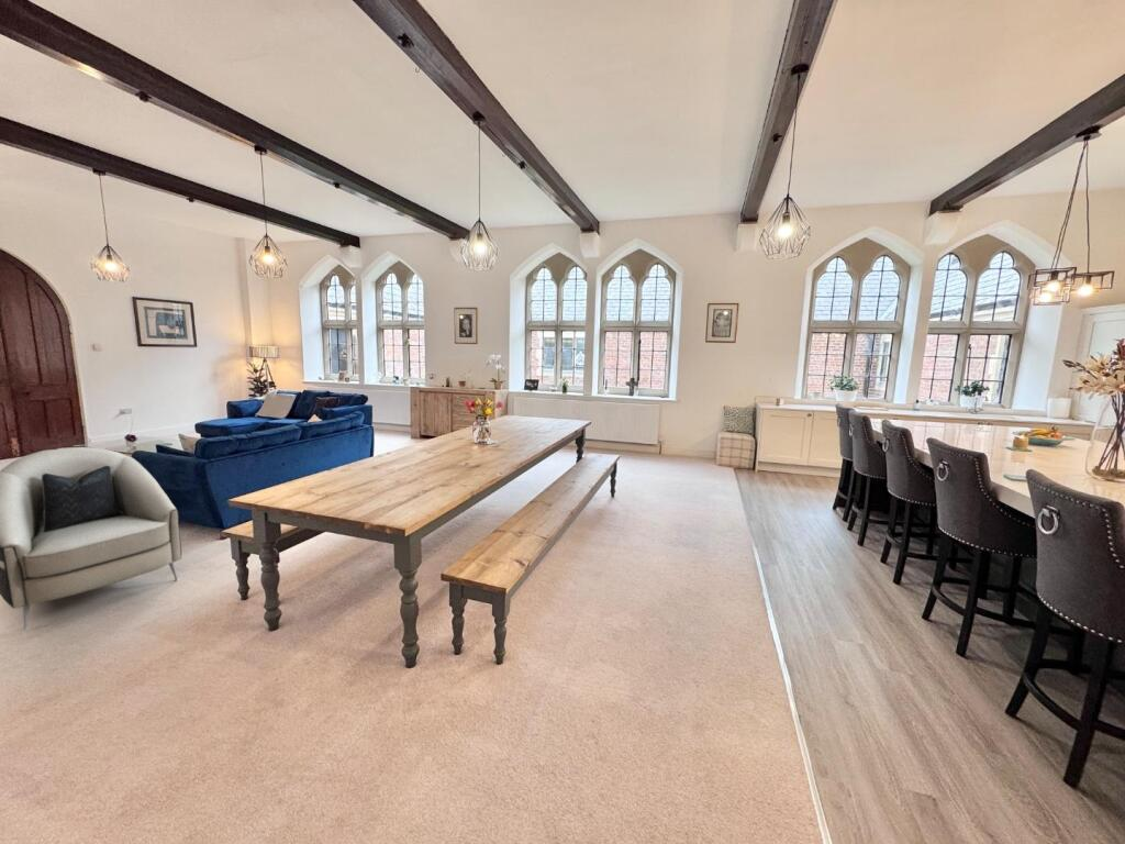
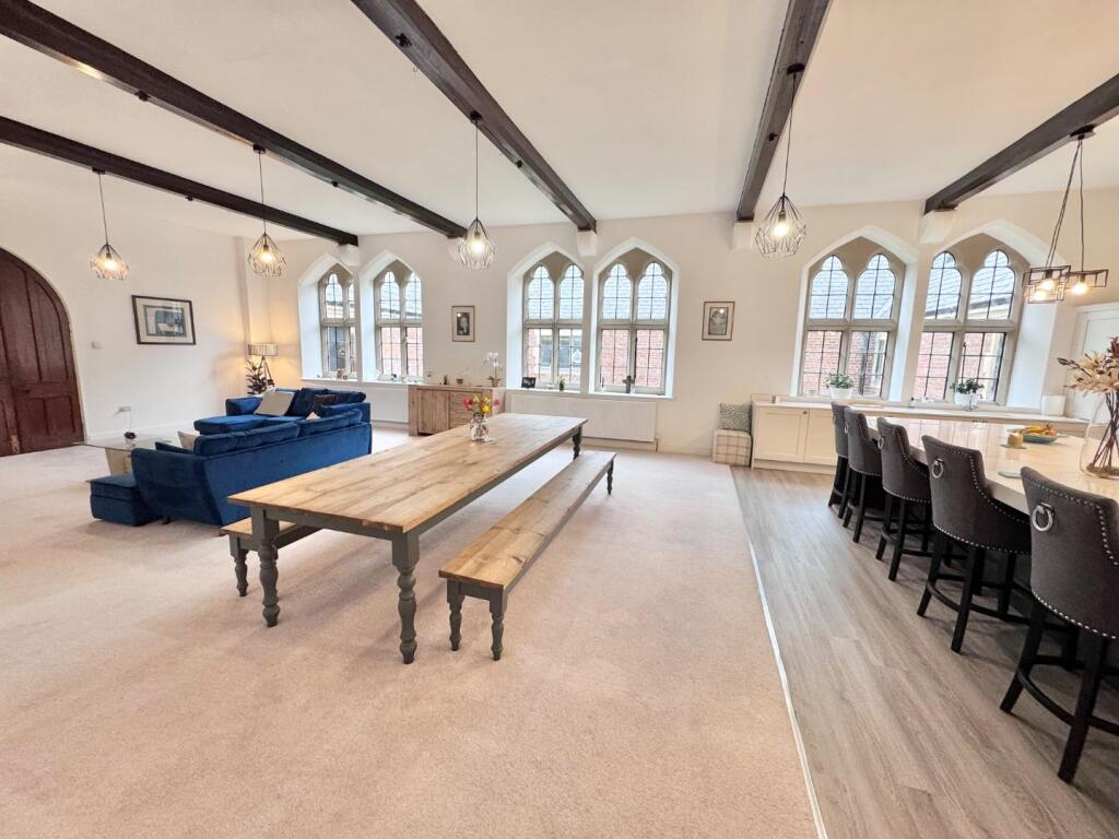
- armchair [0,446,182,631]
